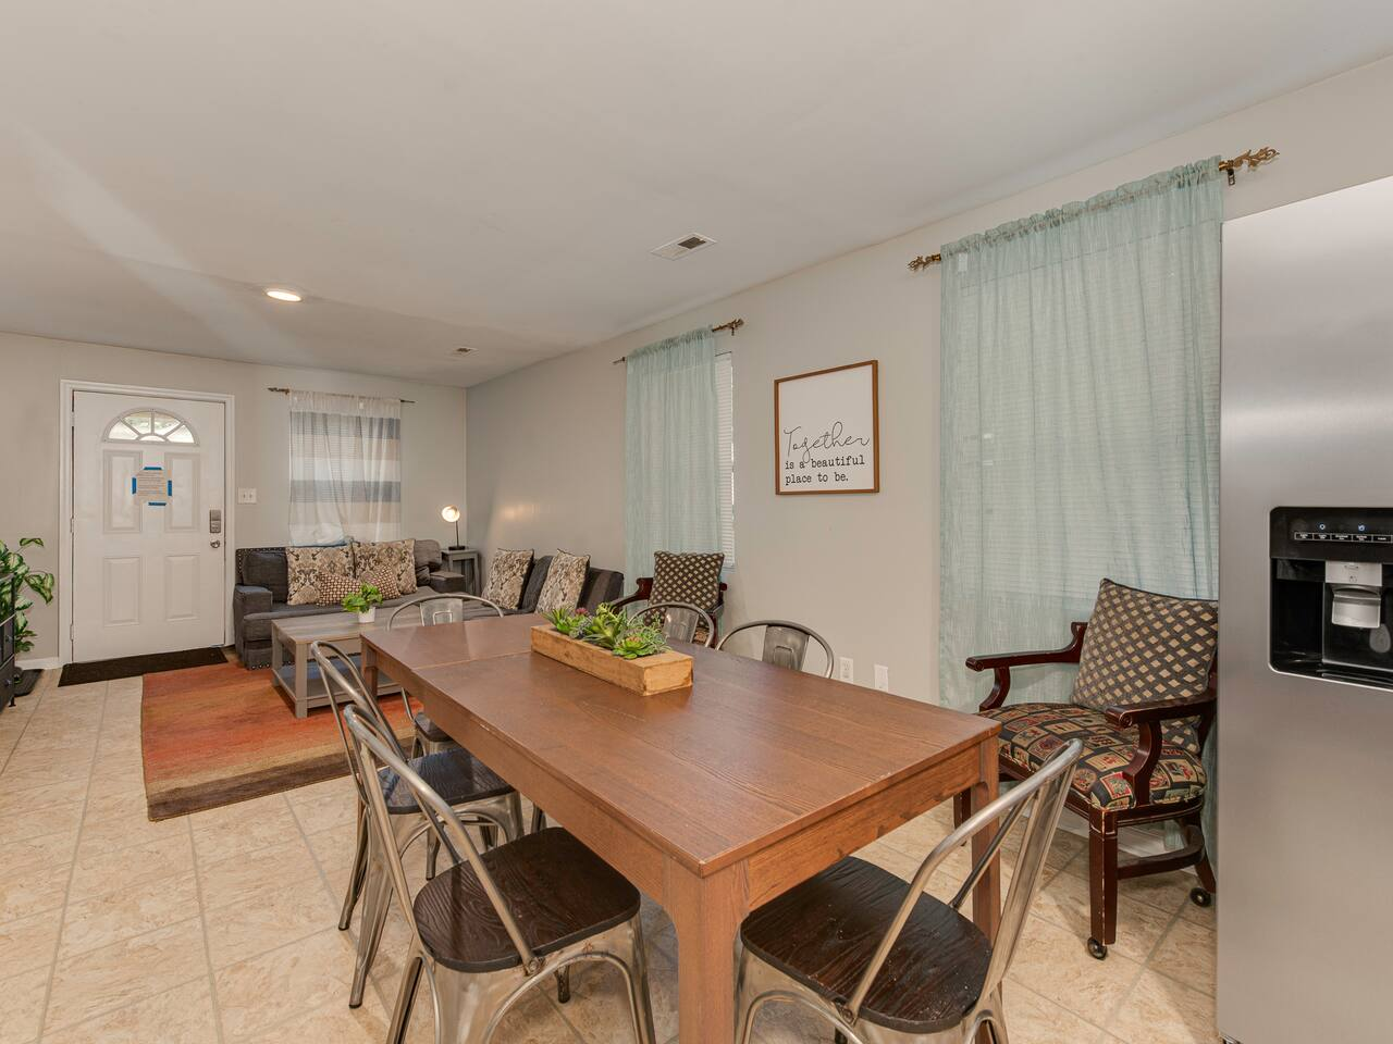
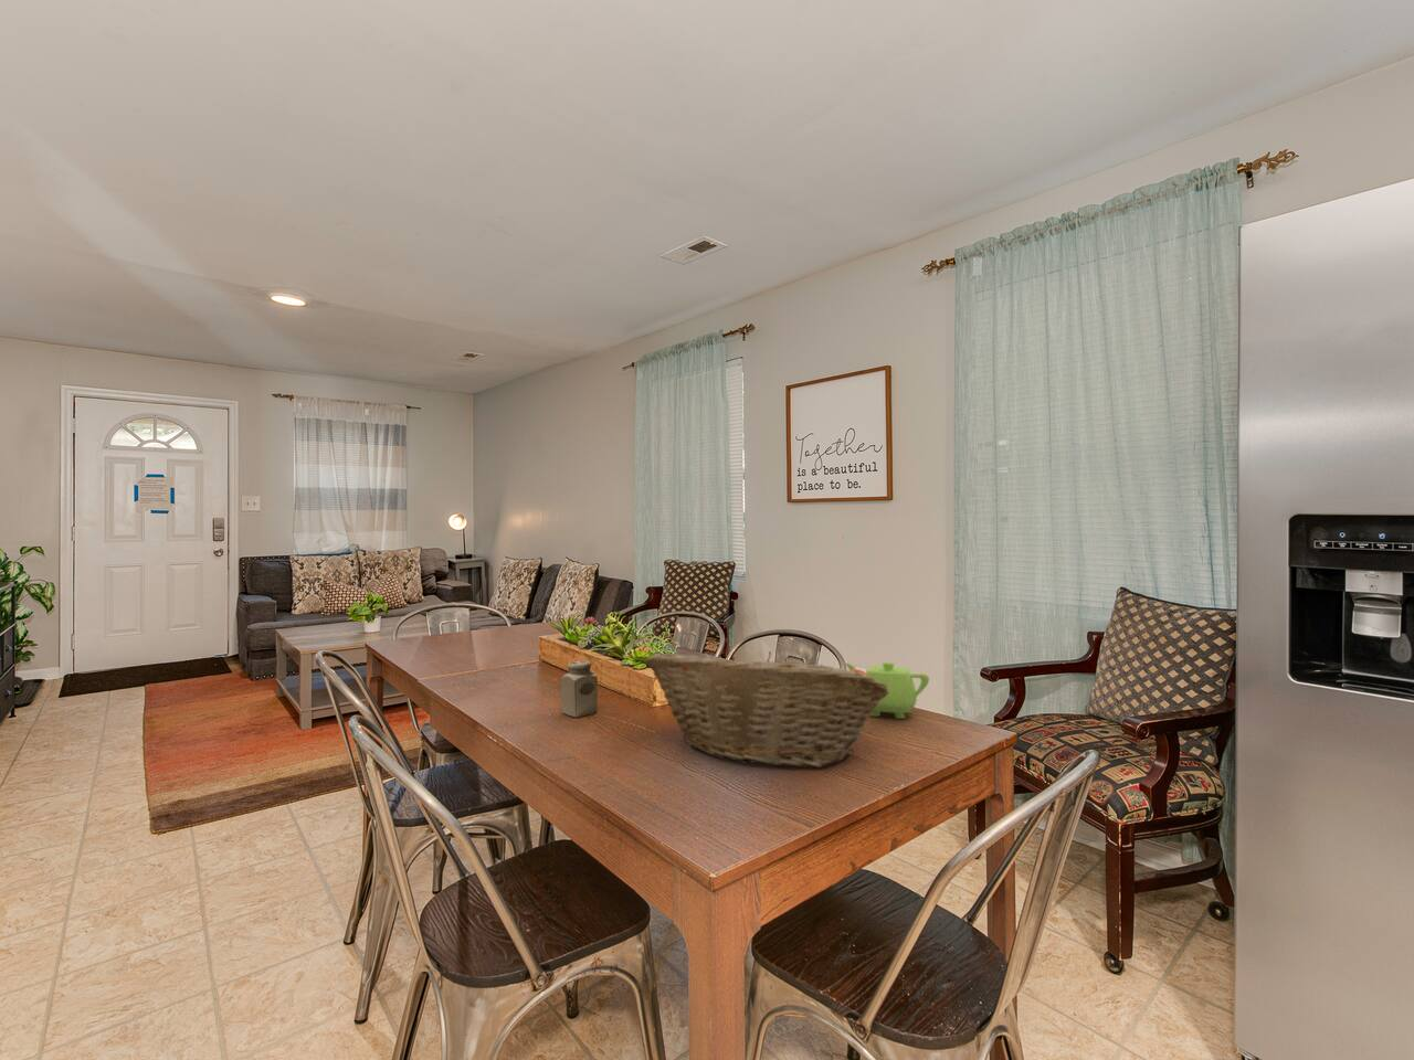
+ salt shaker [560,660,599,718]
+ teapot [842,661,930,720]
+ fruit basket [644,650,890,768]
